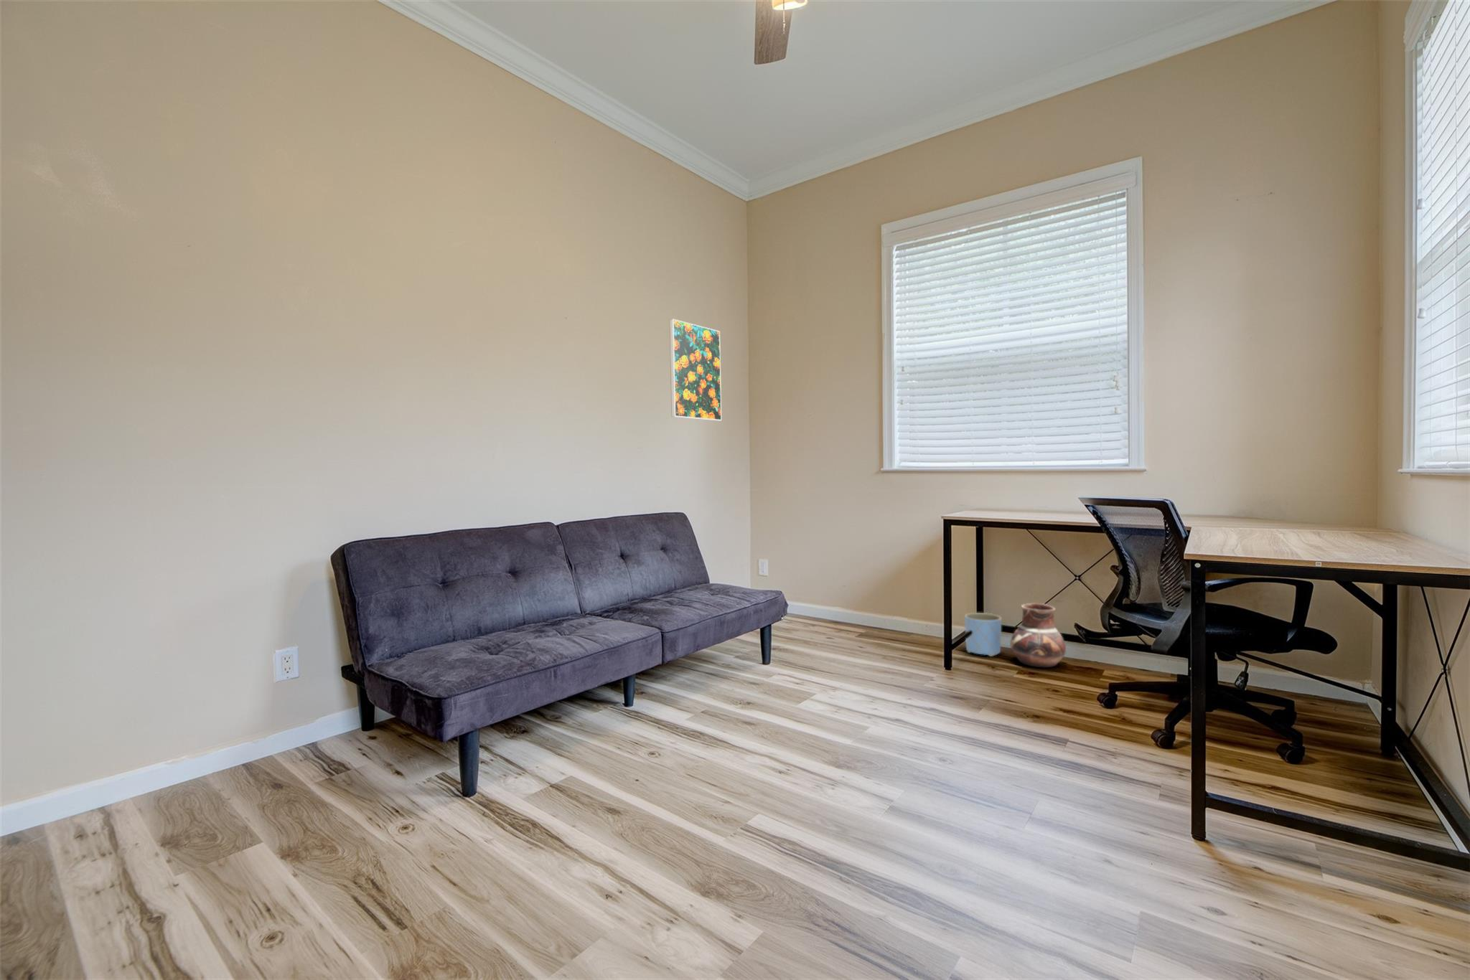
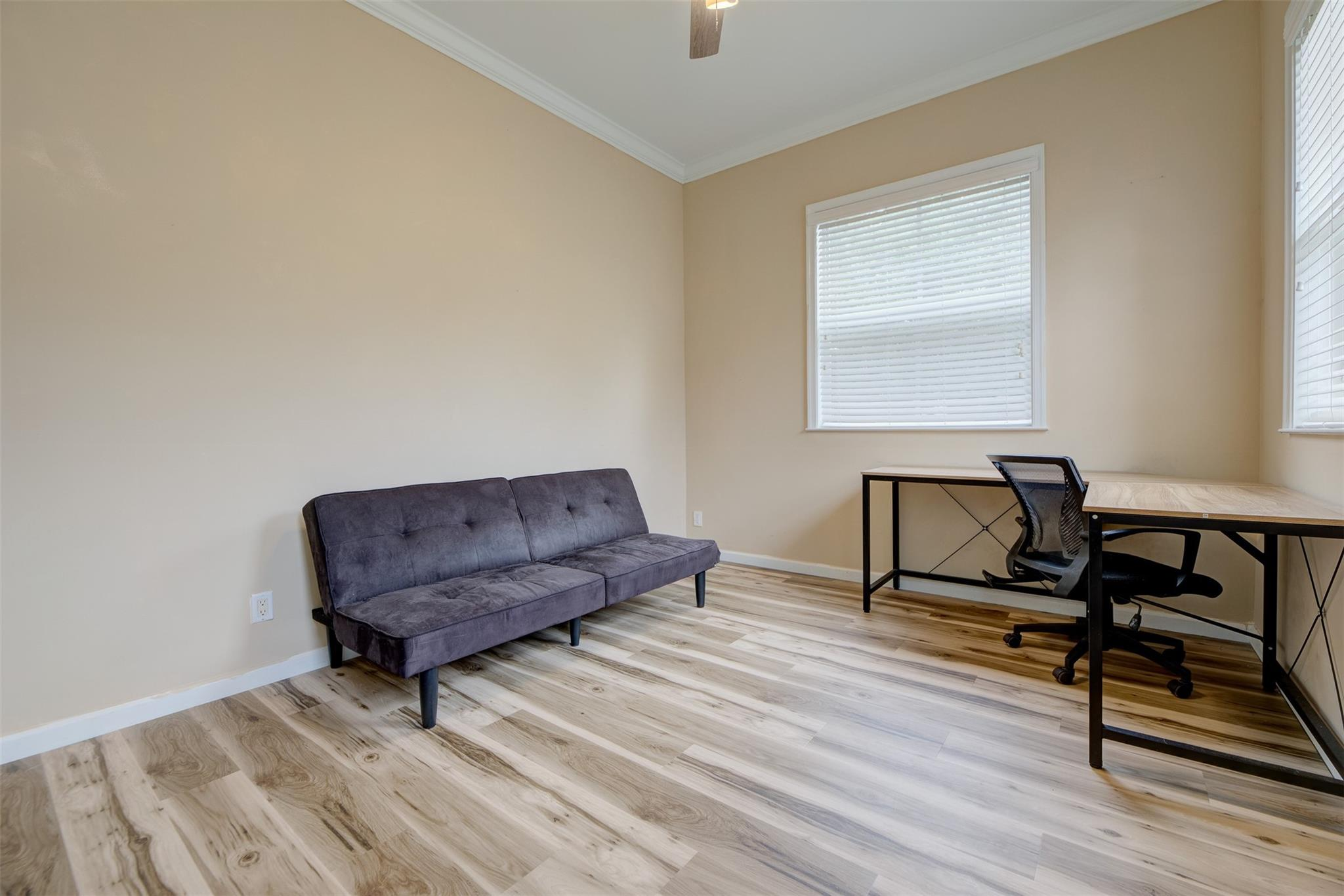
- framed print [669,318,722,422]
- ceramic pot [1010,603,1066,668]
- planter [964,612,1002,657]
